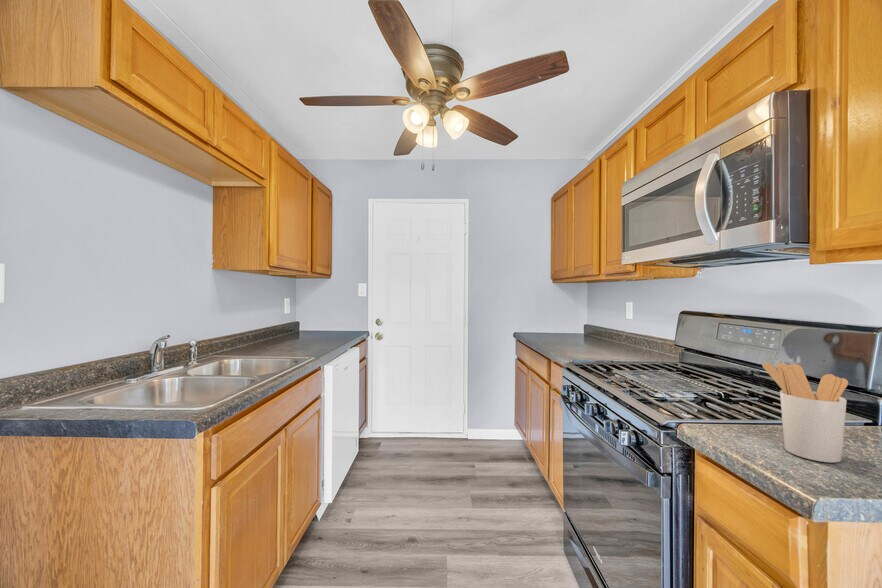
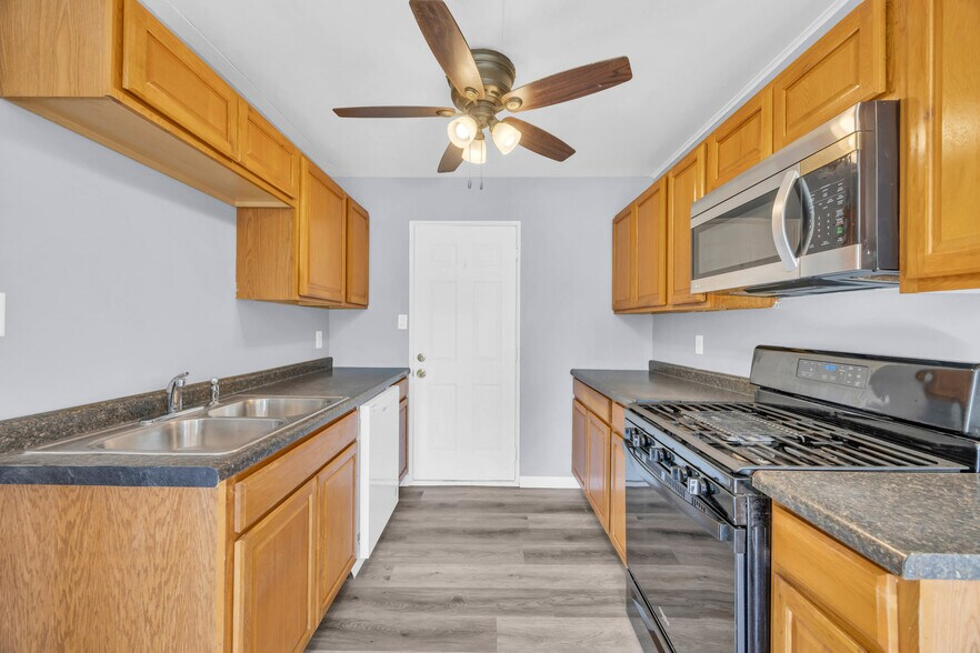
- utensil holder [761,362,849,464]
